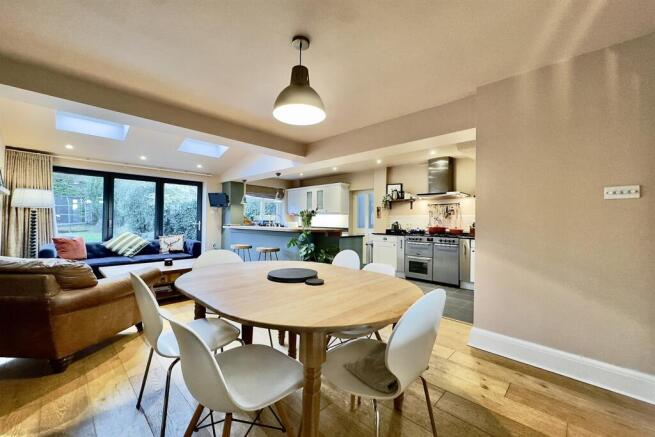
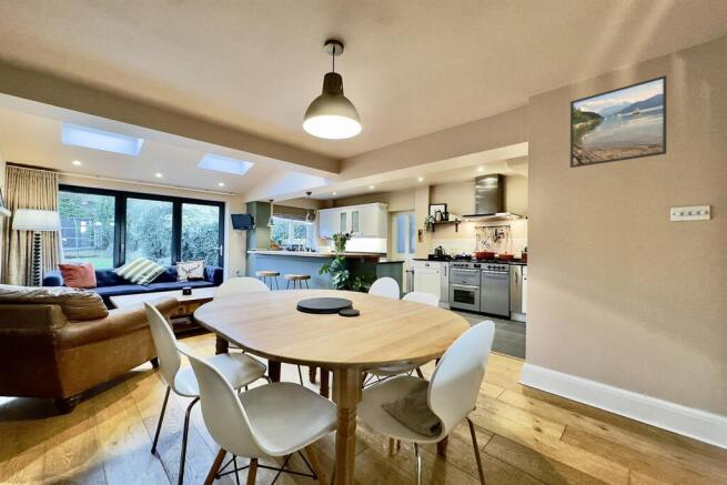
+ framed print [569,74,668,169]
